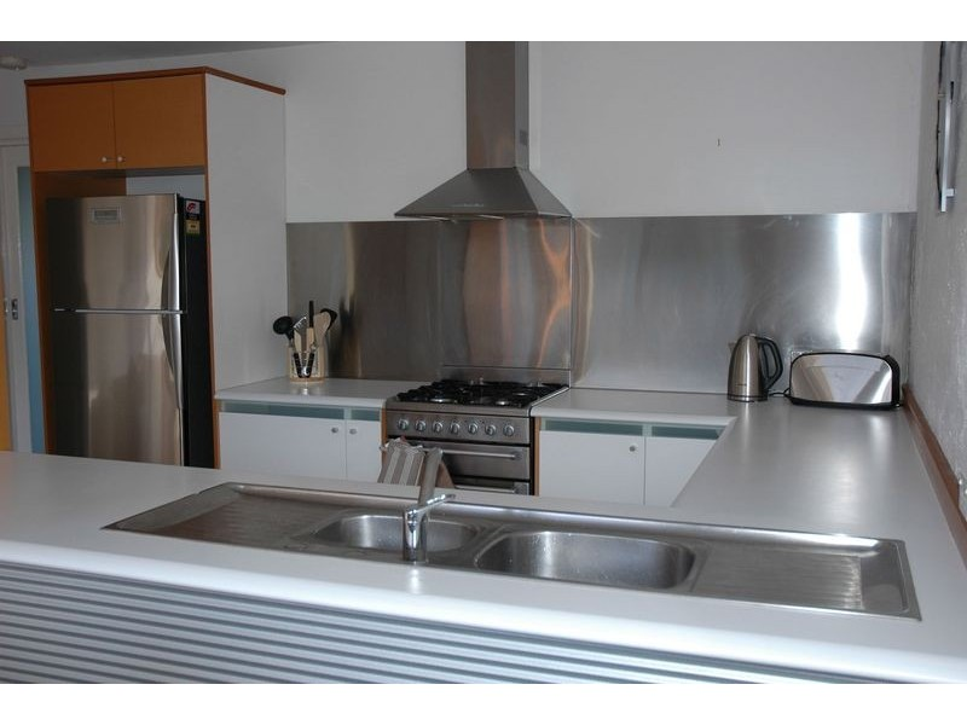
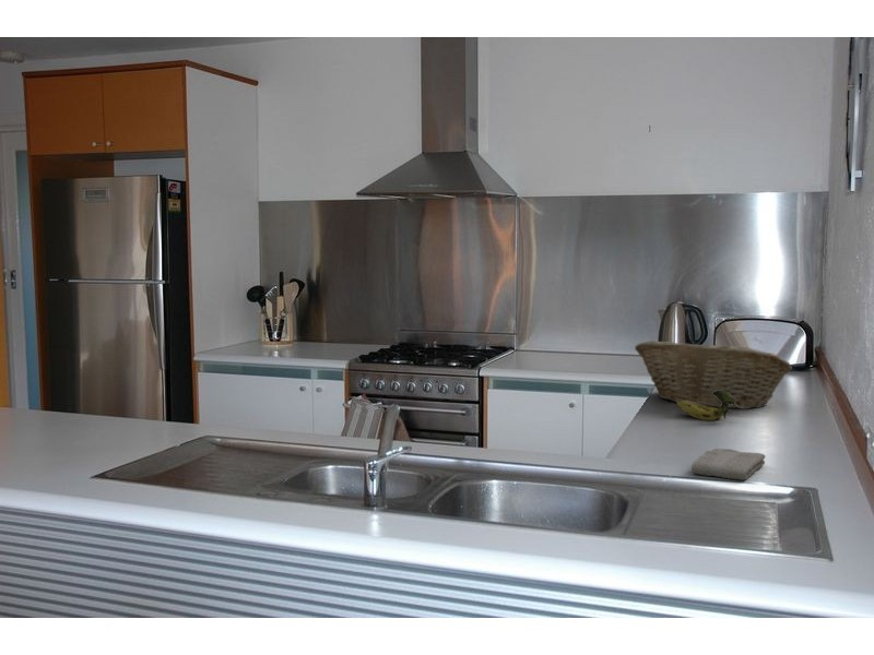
+ banana [676,391,737,421]
+ fruit basket [634,340,793,410]
+ washcloth [690,448,767,481]
